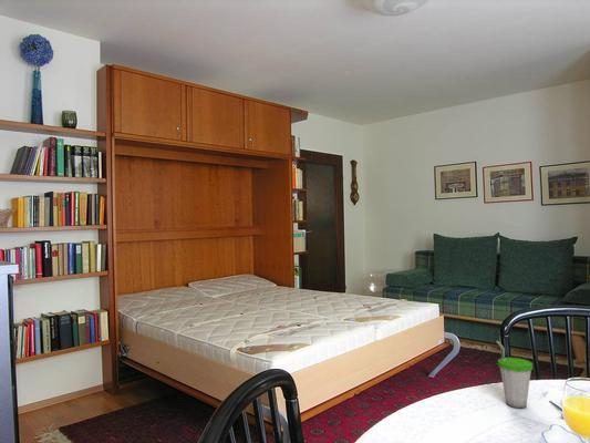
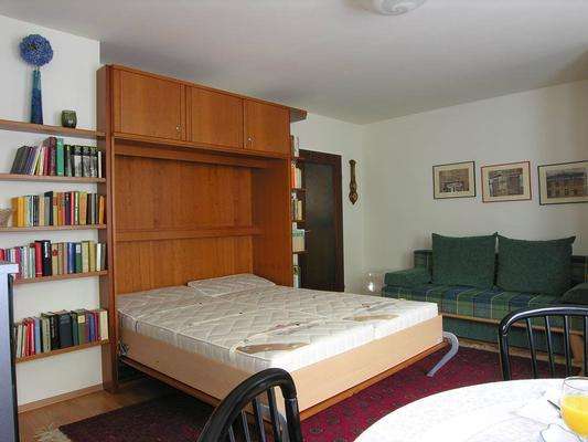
- cup [495,339,534,409]
